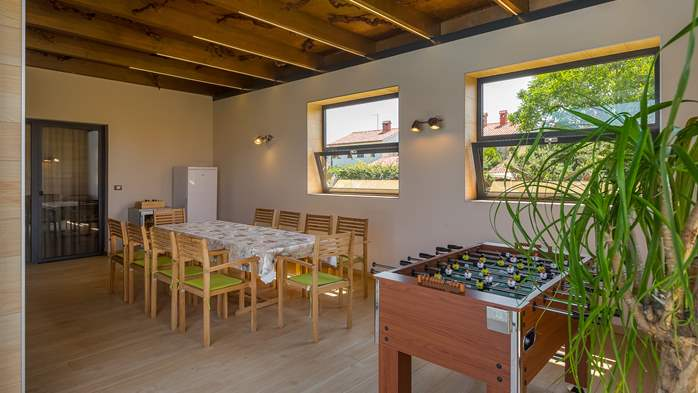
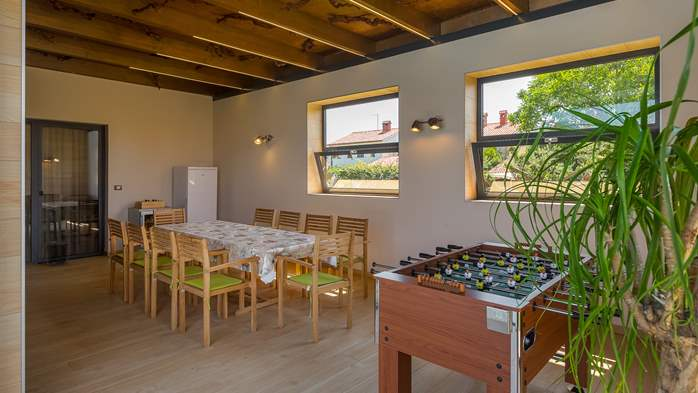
+ waste bin [44,240,71,267]
